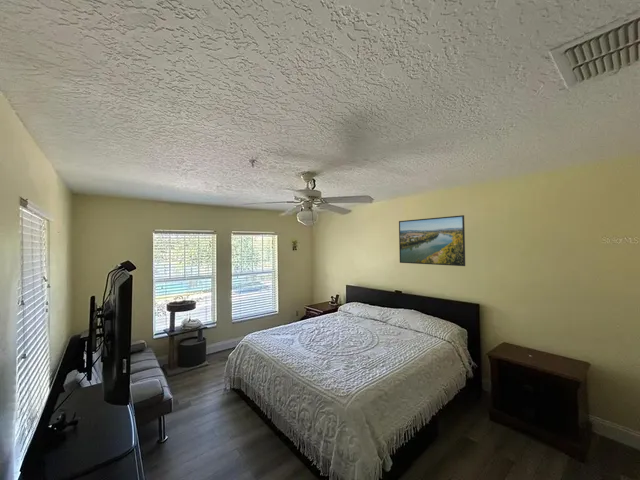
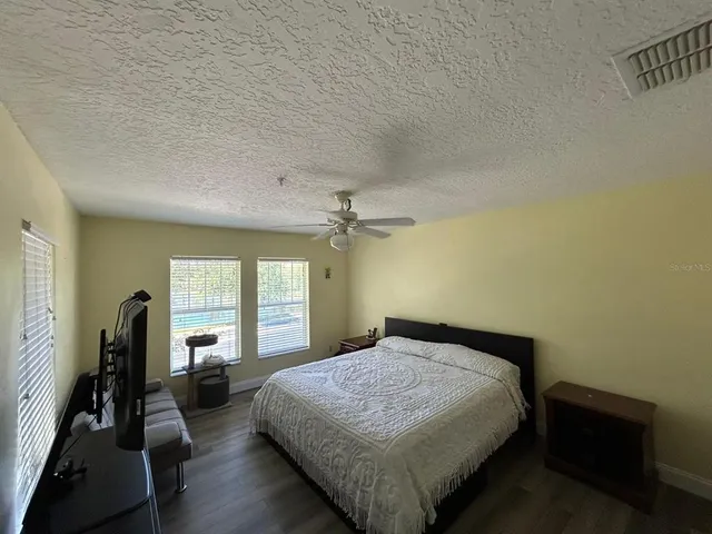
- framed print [398,214,466,267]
